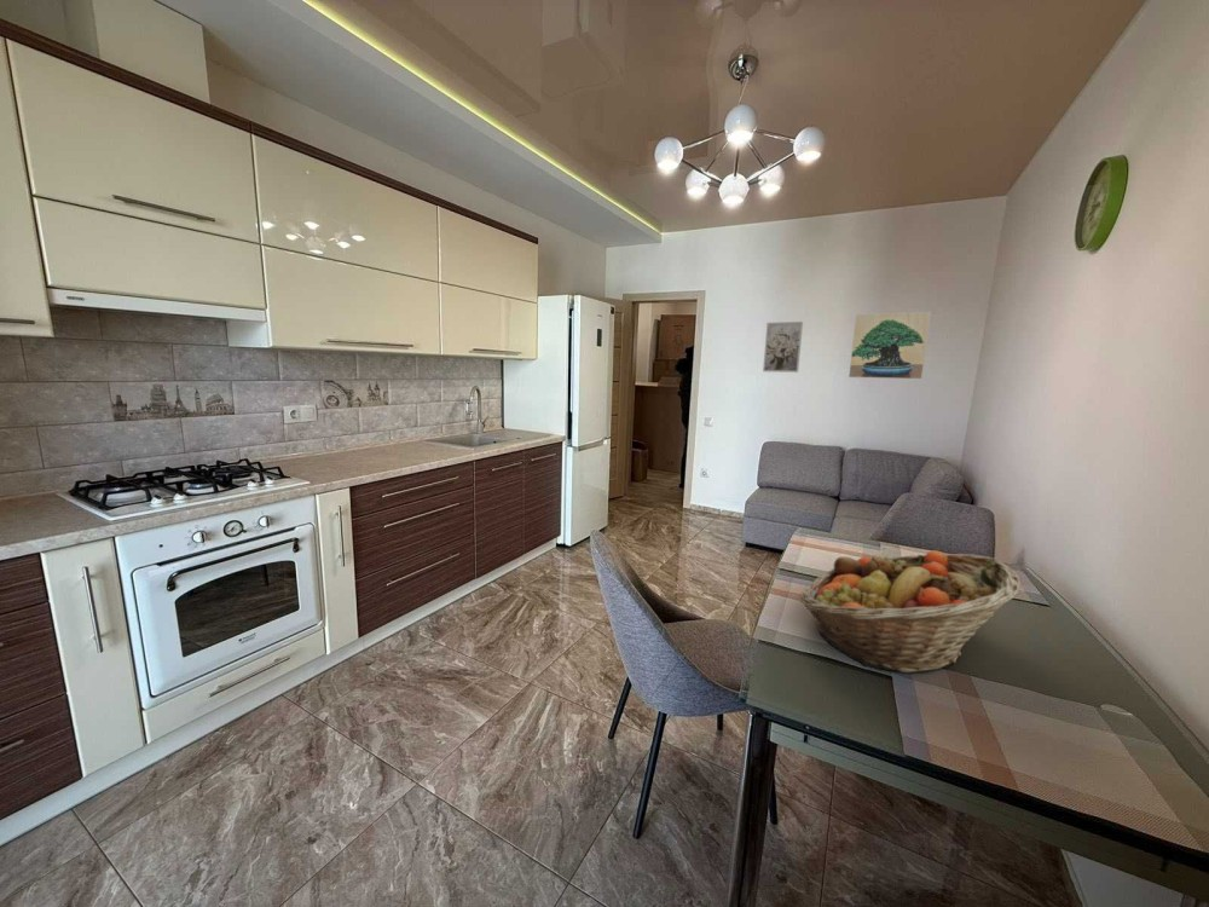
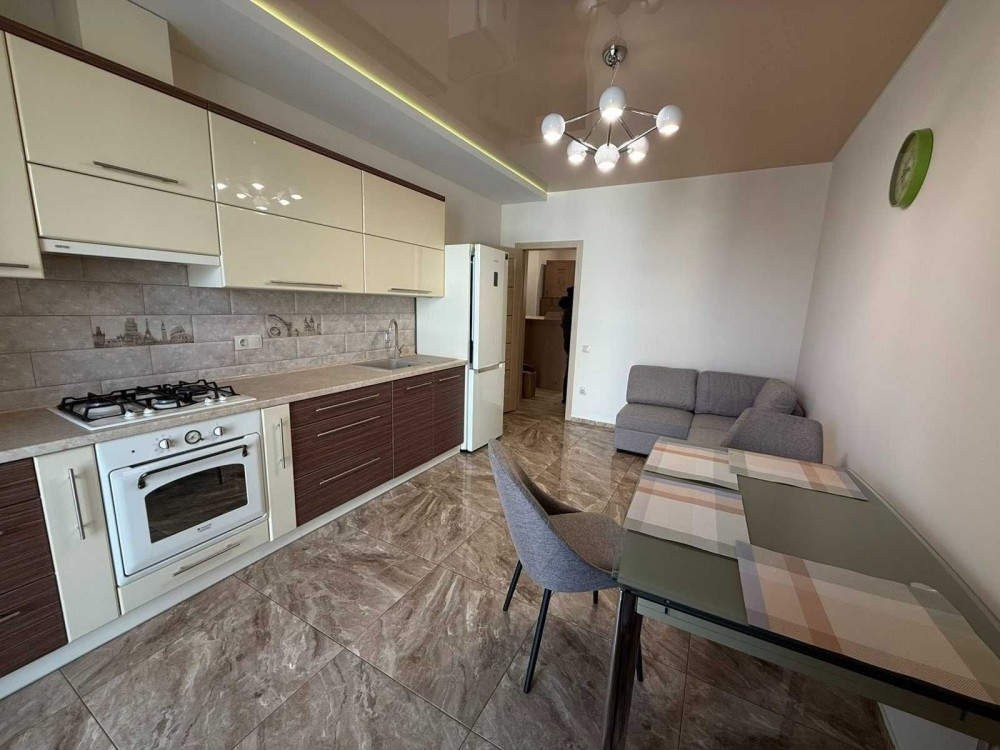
- fruit basket [799,549,1023,674]
- wall art [762,320,804,374]
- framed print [848,311,932,380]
